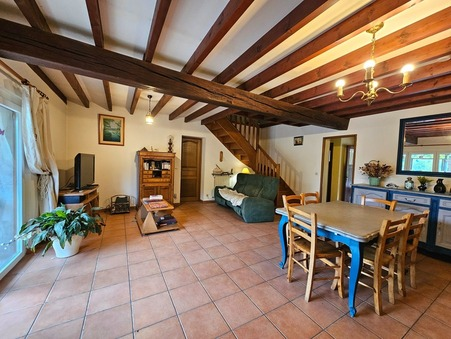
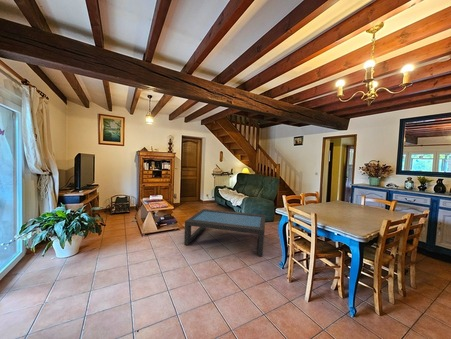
+ coffee table [183,208,266,257]
